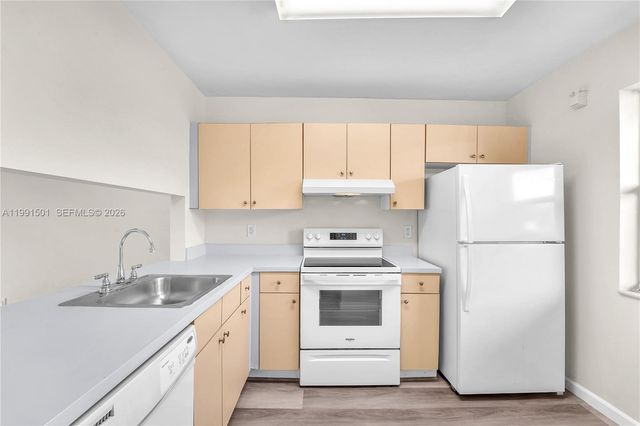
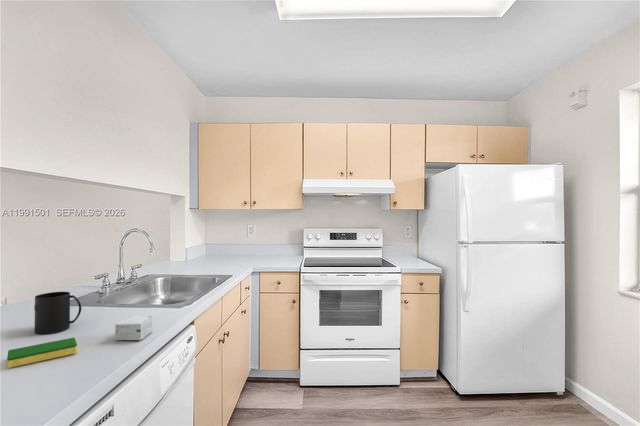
+ small box [114,315,154,341]
+ mug [33,291,82,335]
+ dish sponge [6,337,78,369]
